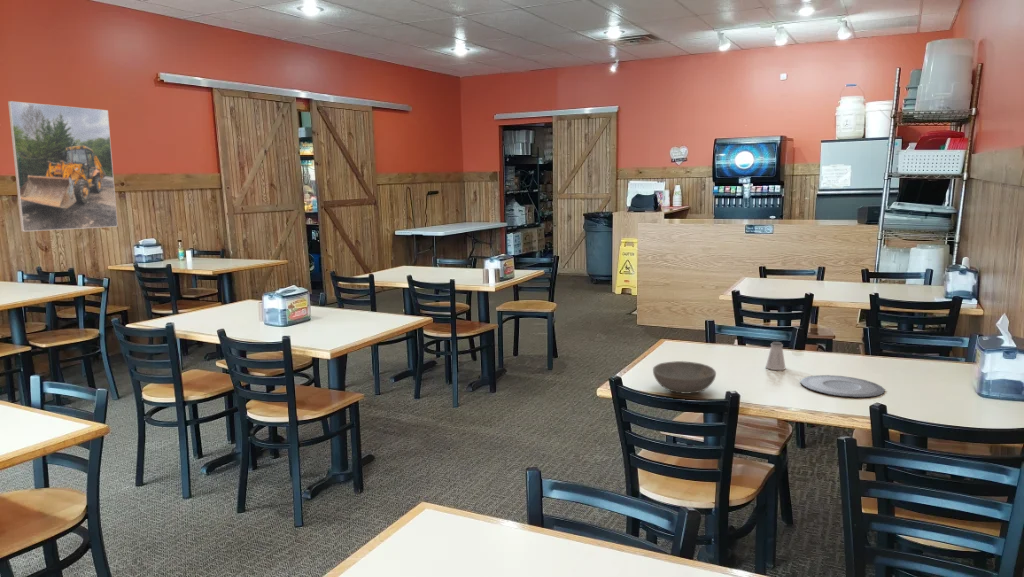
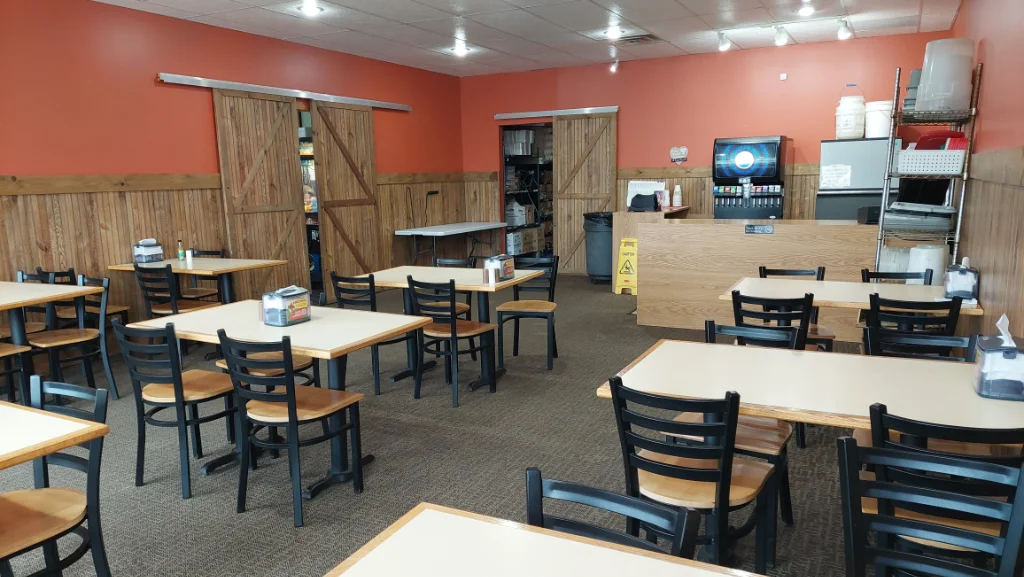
- bowl [652,360,717,395]
- plate [799,374,886,399]
- saltshaker [765,341,786,371]
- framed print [7,100,119,233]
